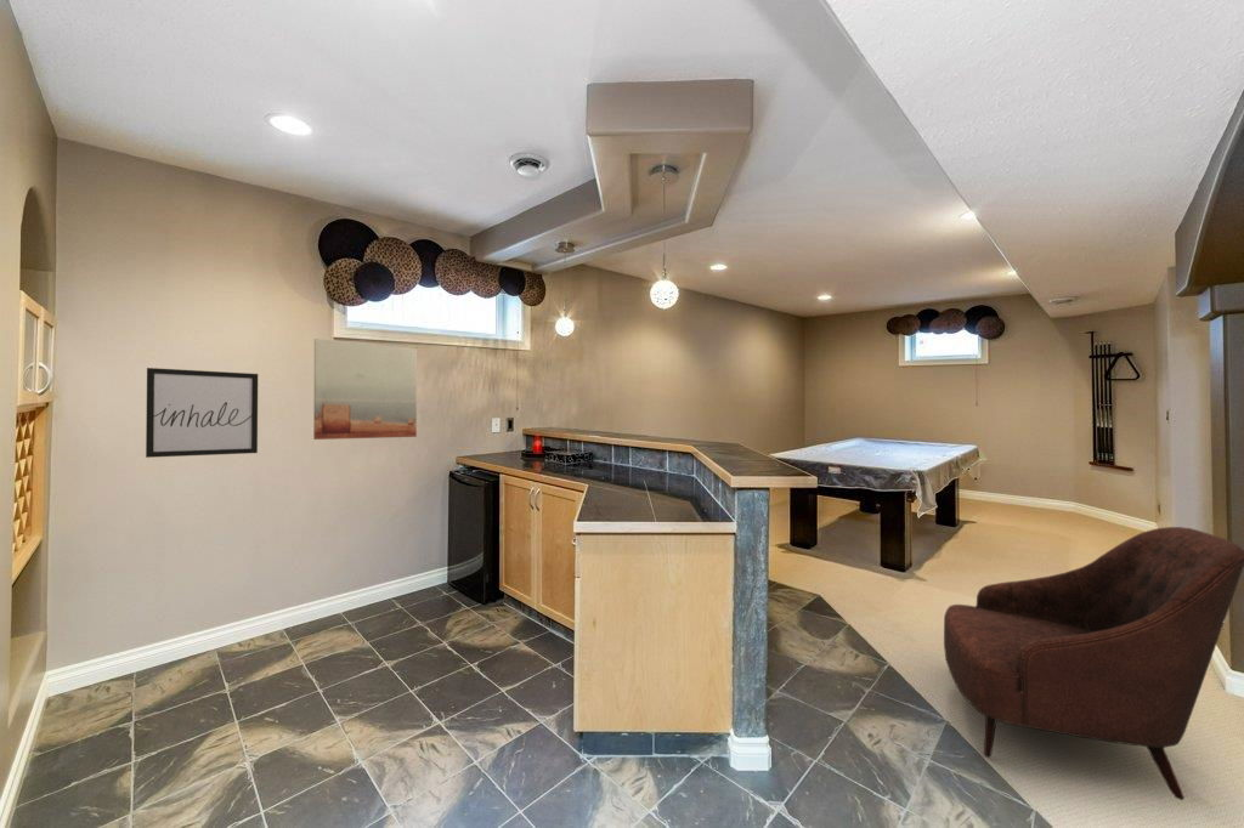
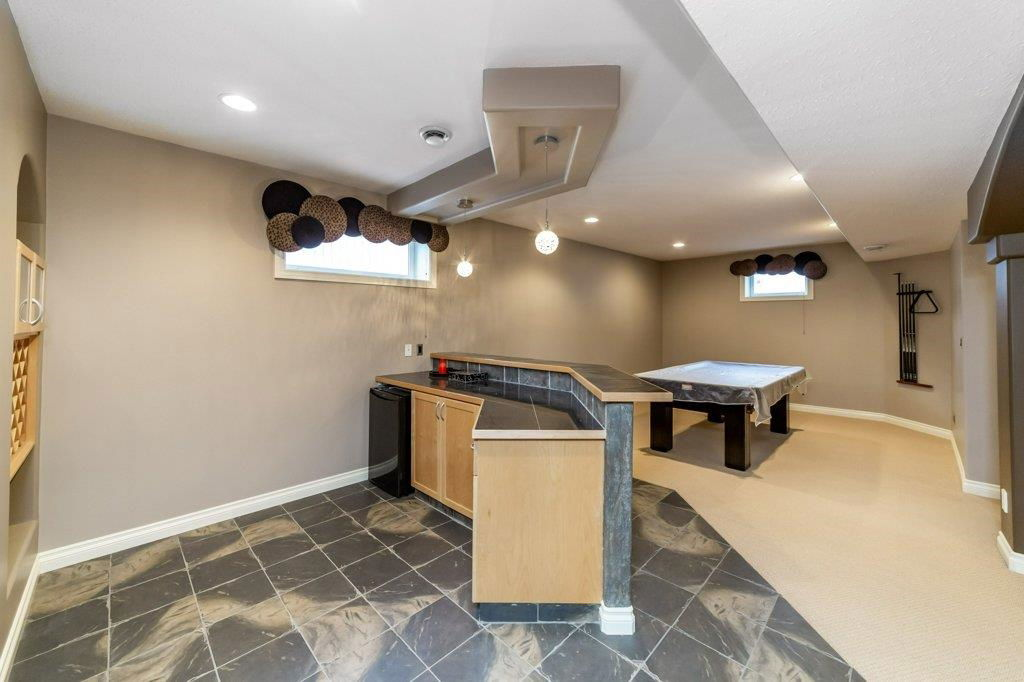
- wall art [312,338,418,441]
- armchair [943,526,1244,801]
- wall art [145,367,259,459]
